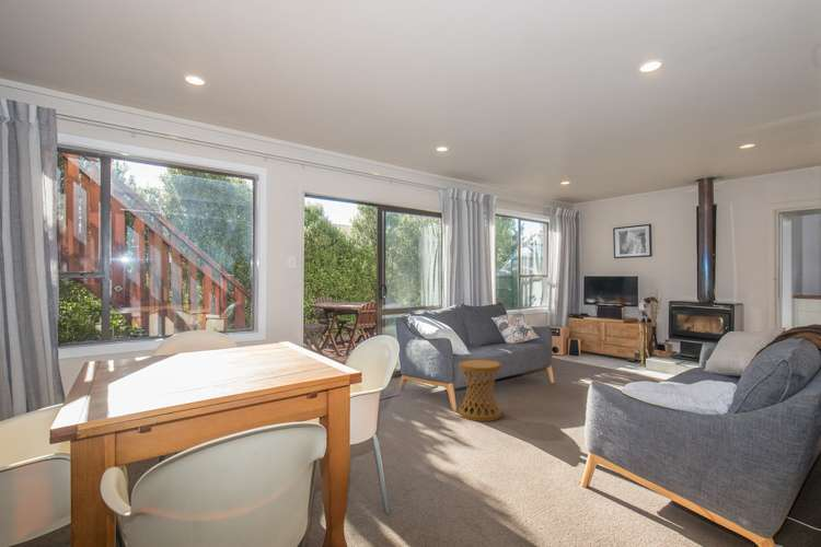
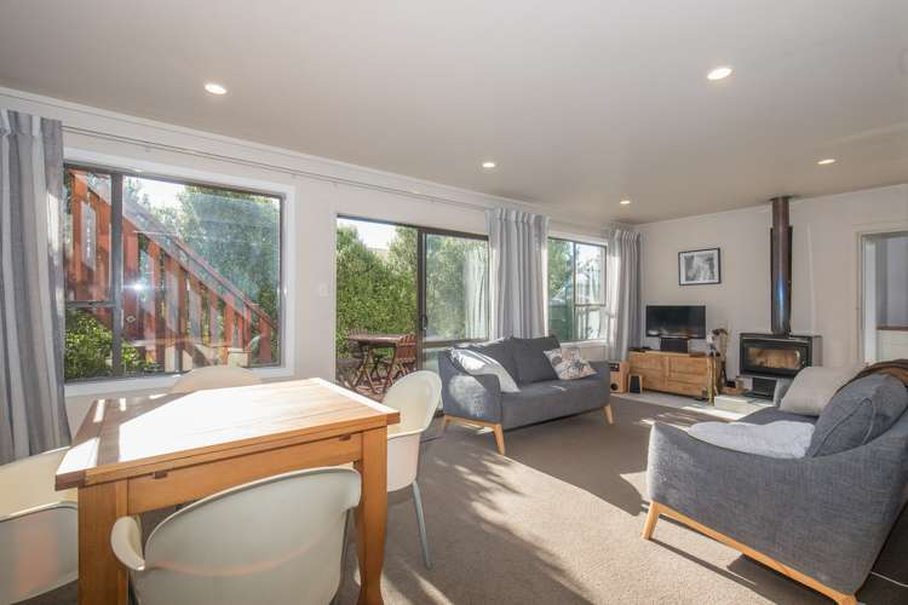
- side table [458,358,502,422]
